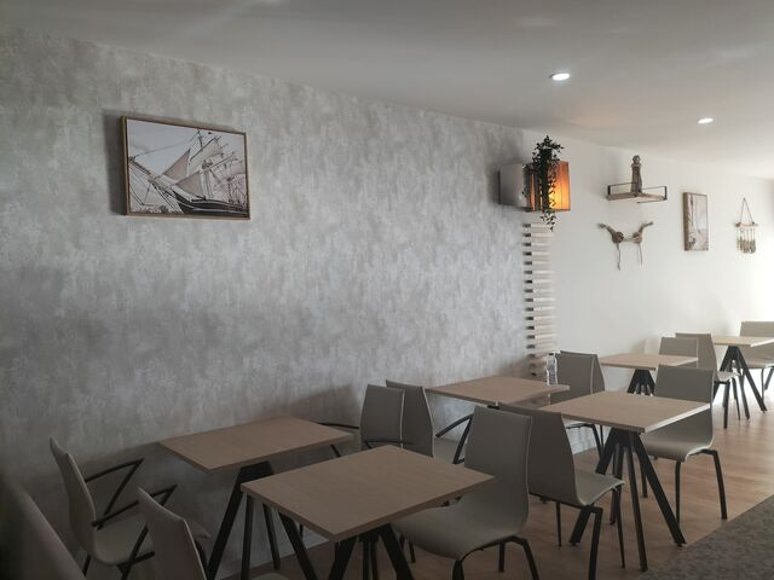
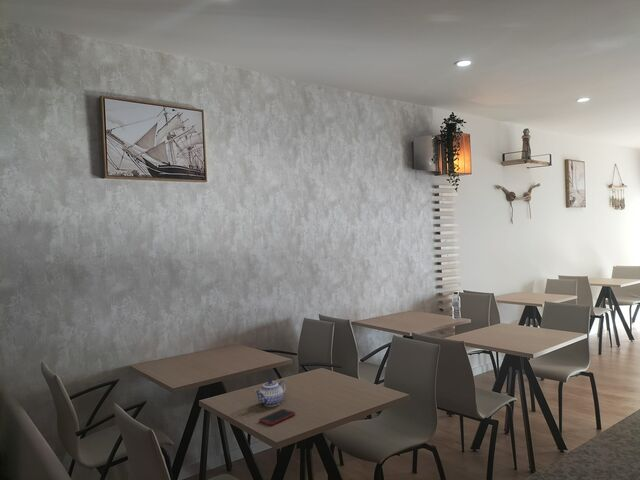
+ teapot [254,379,287,407]
+ cell phone [258,408,296,426]
